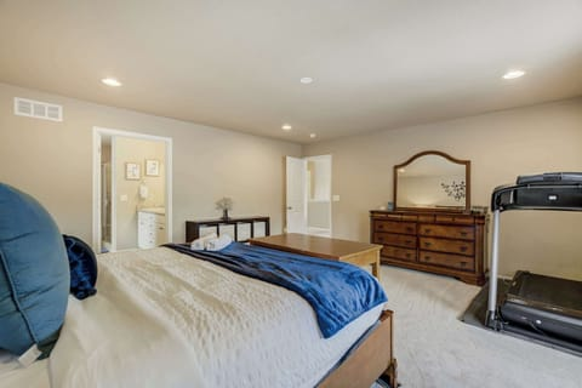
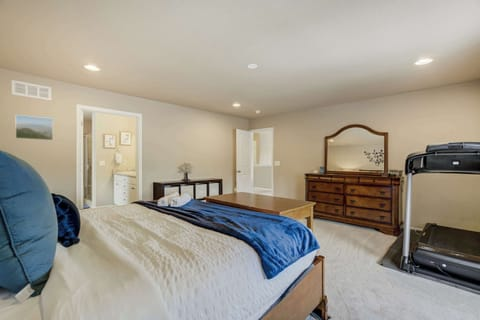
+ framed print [14,114,54,141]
